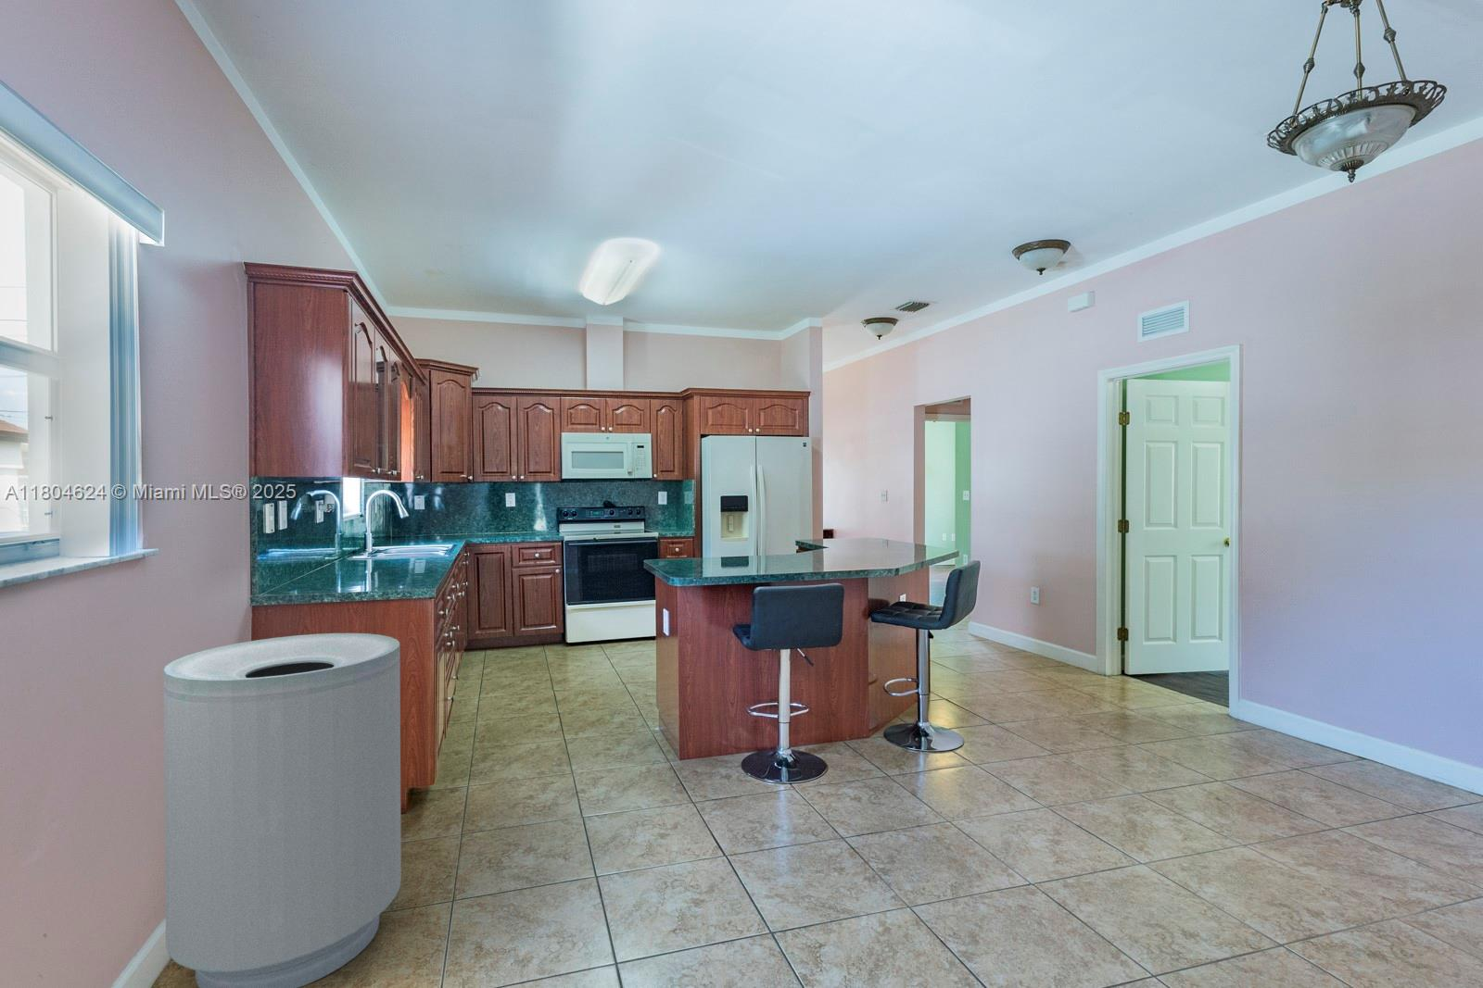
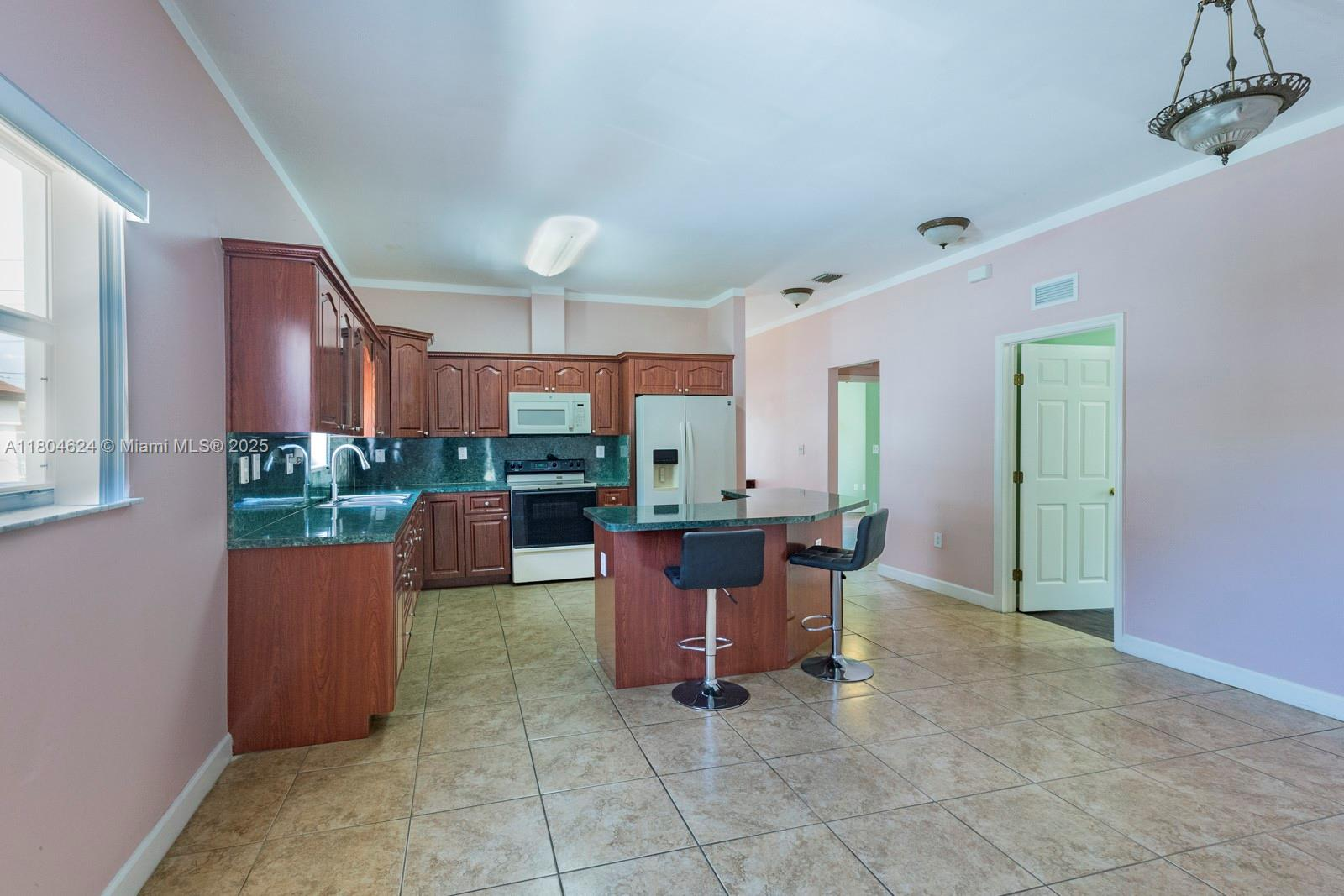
- trash can [163,633,403,988]
